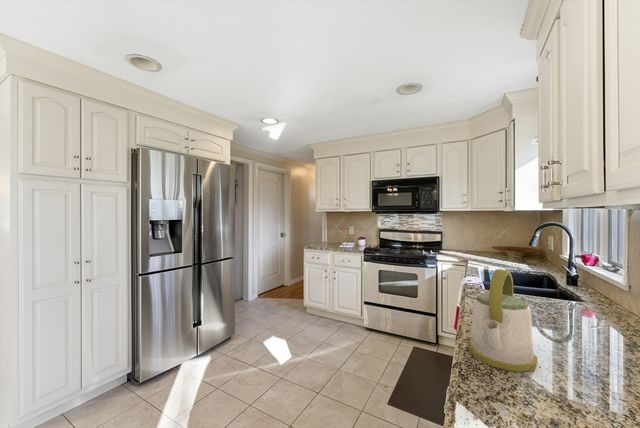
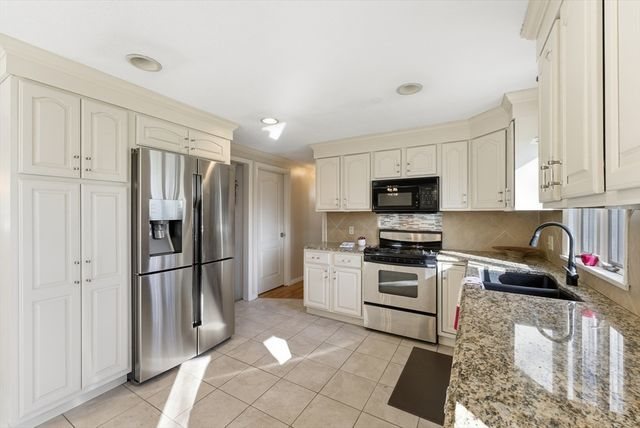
- kettle [467,268,538,373]
